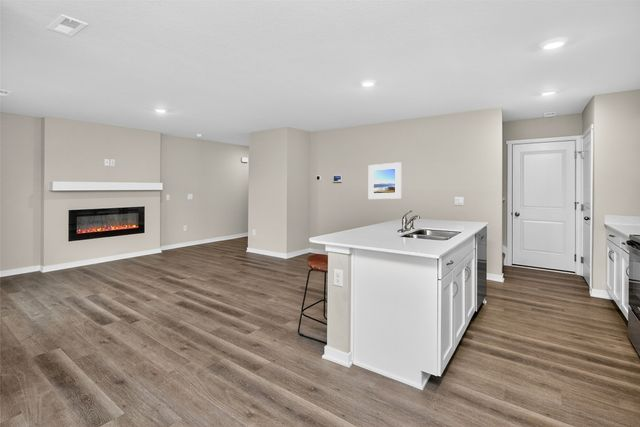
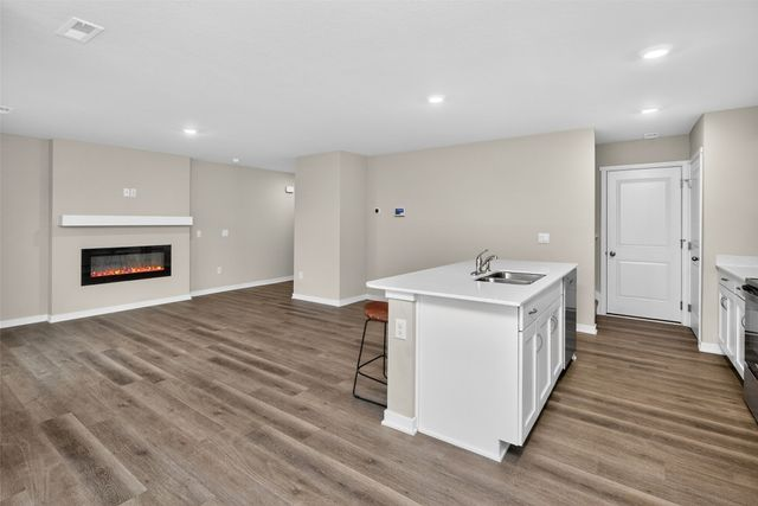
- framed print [368,161,402,200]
